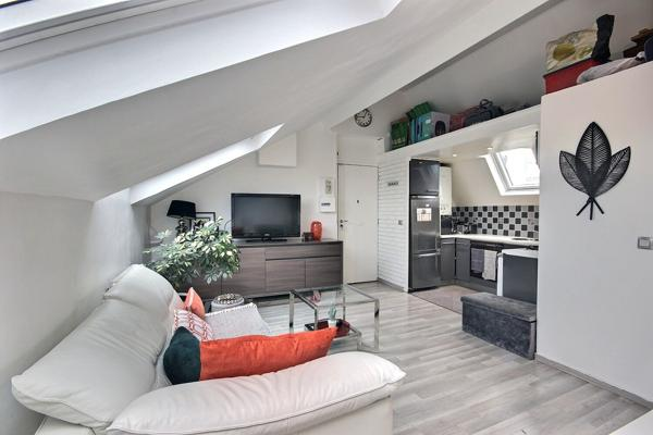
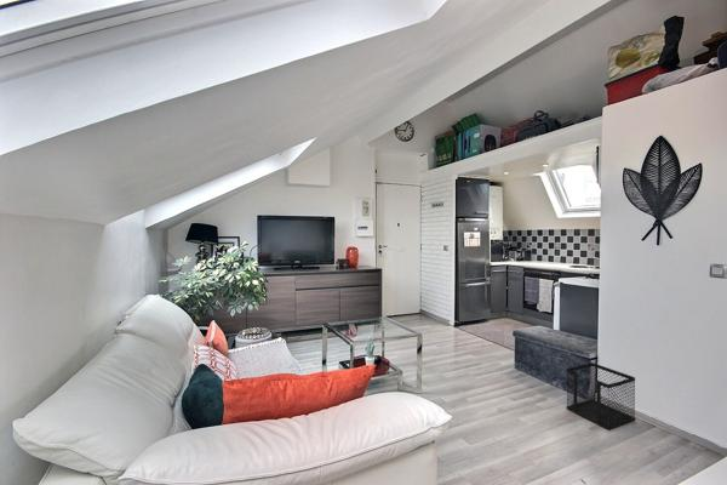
+ wastebasket [565,361,636,432]
